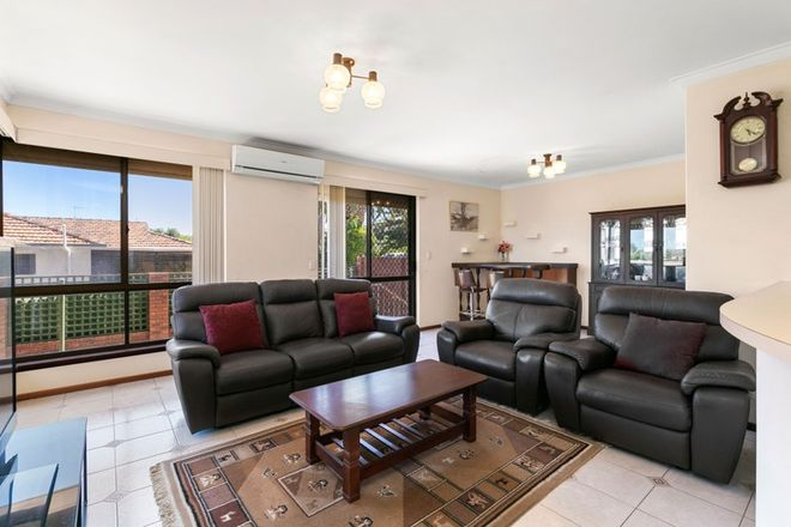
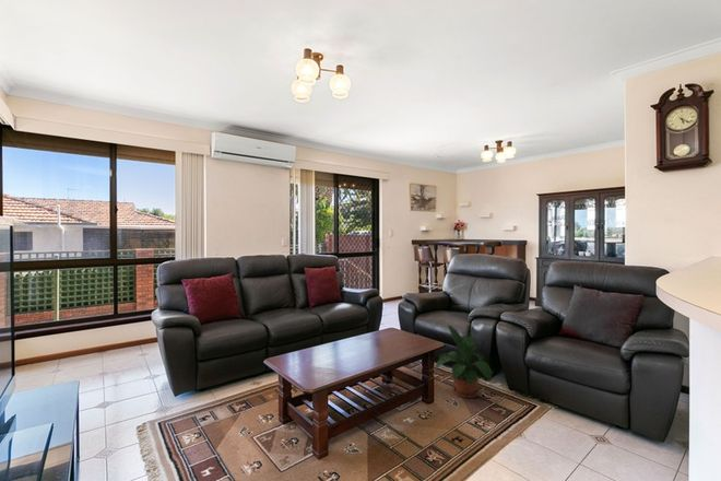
+ potted plant [433,324,494,399]
